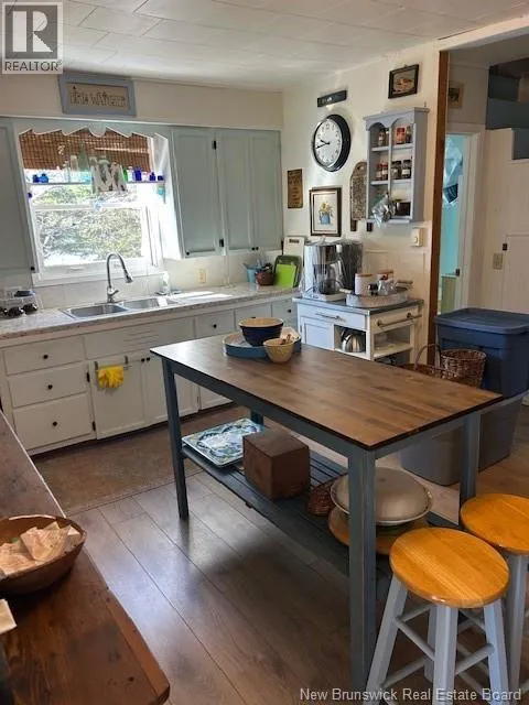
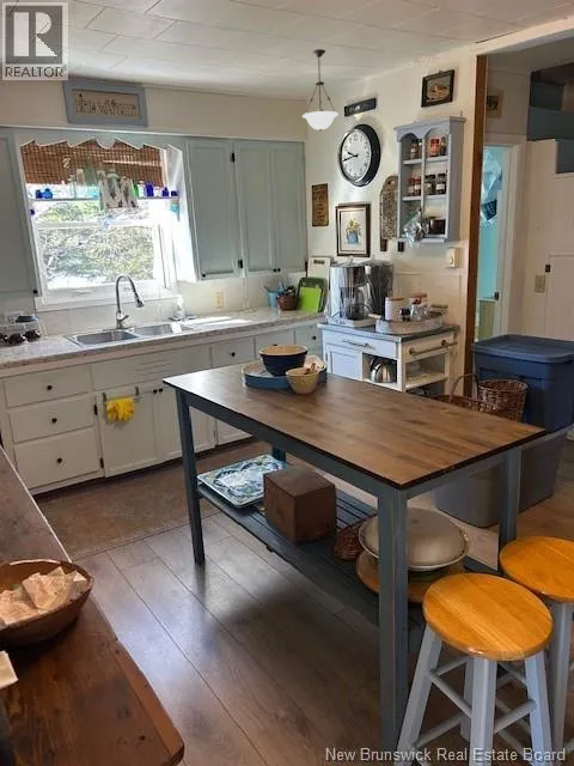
+ pendant light [301,48,340,132]
